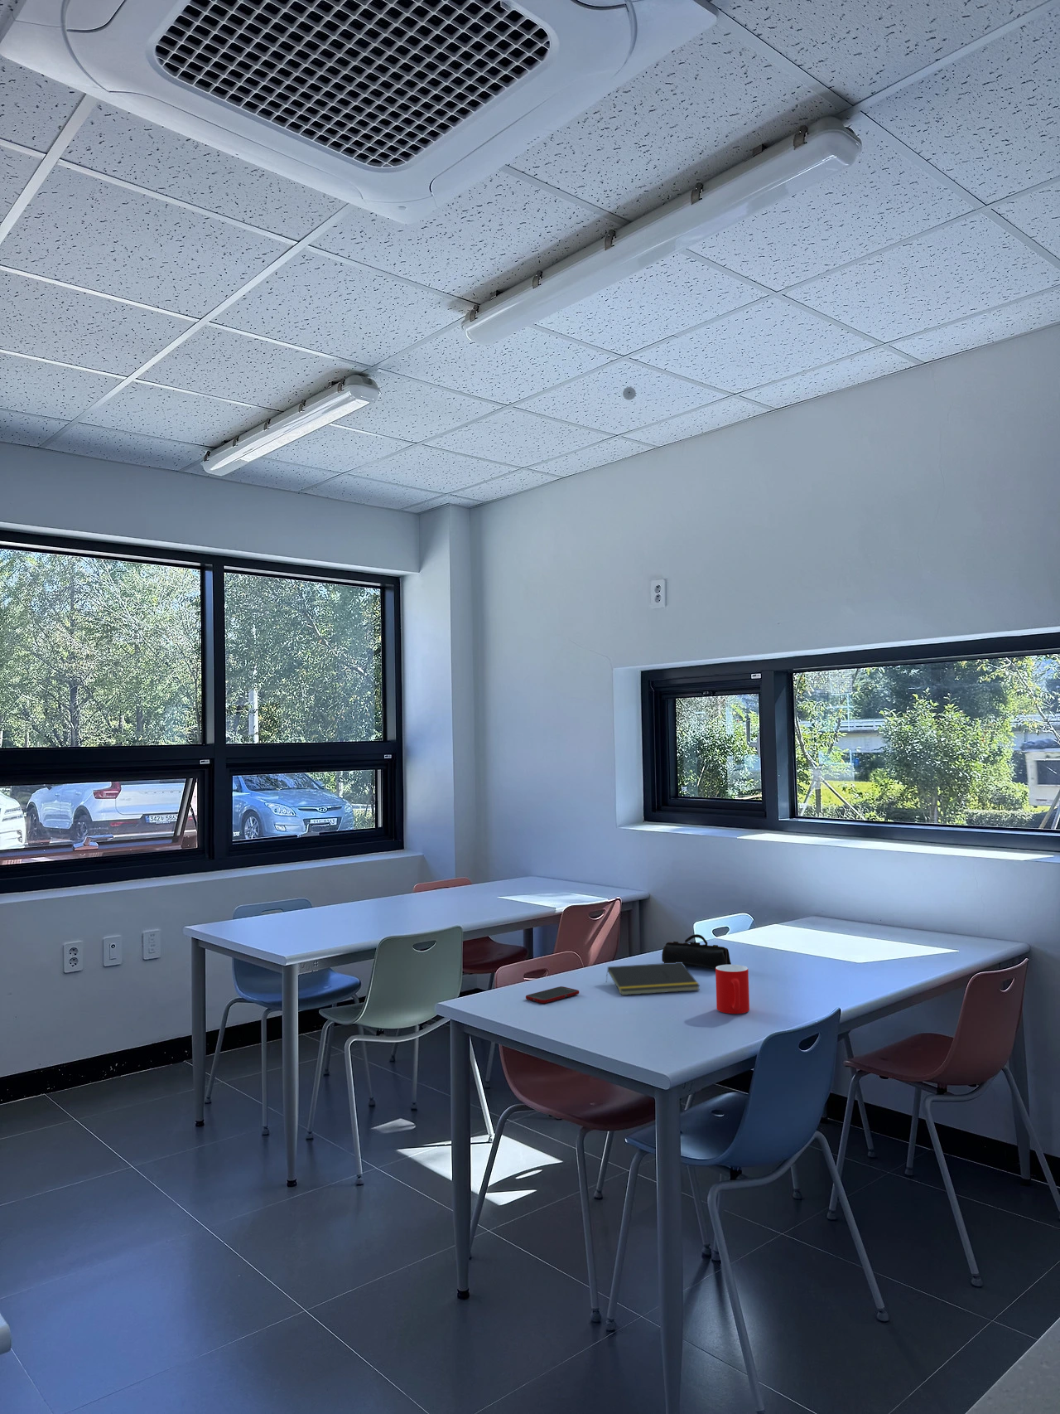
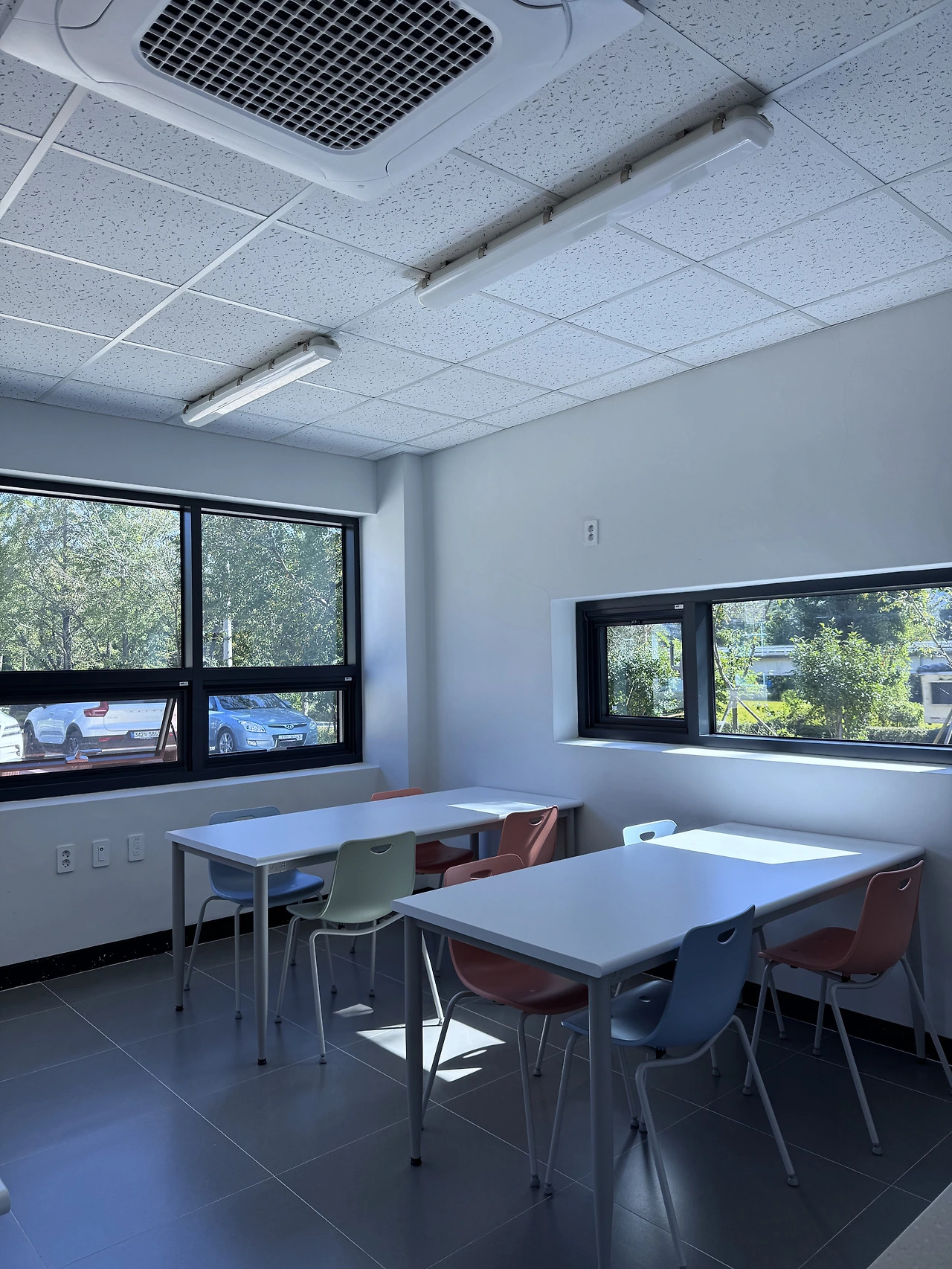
- notepad [606,963,700,996]
- pencil case [661,934,732,971]
- cup [715,964,750,1014]
- cell phone [526,985,580,1004]
- smoke detector [622,387,637,401]
